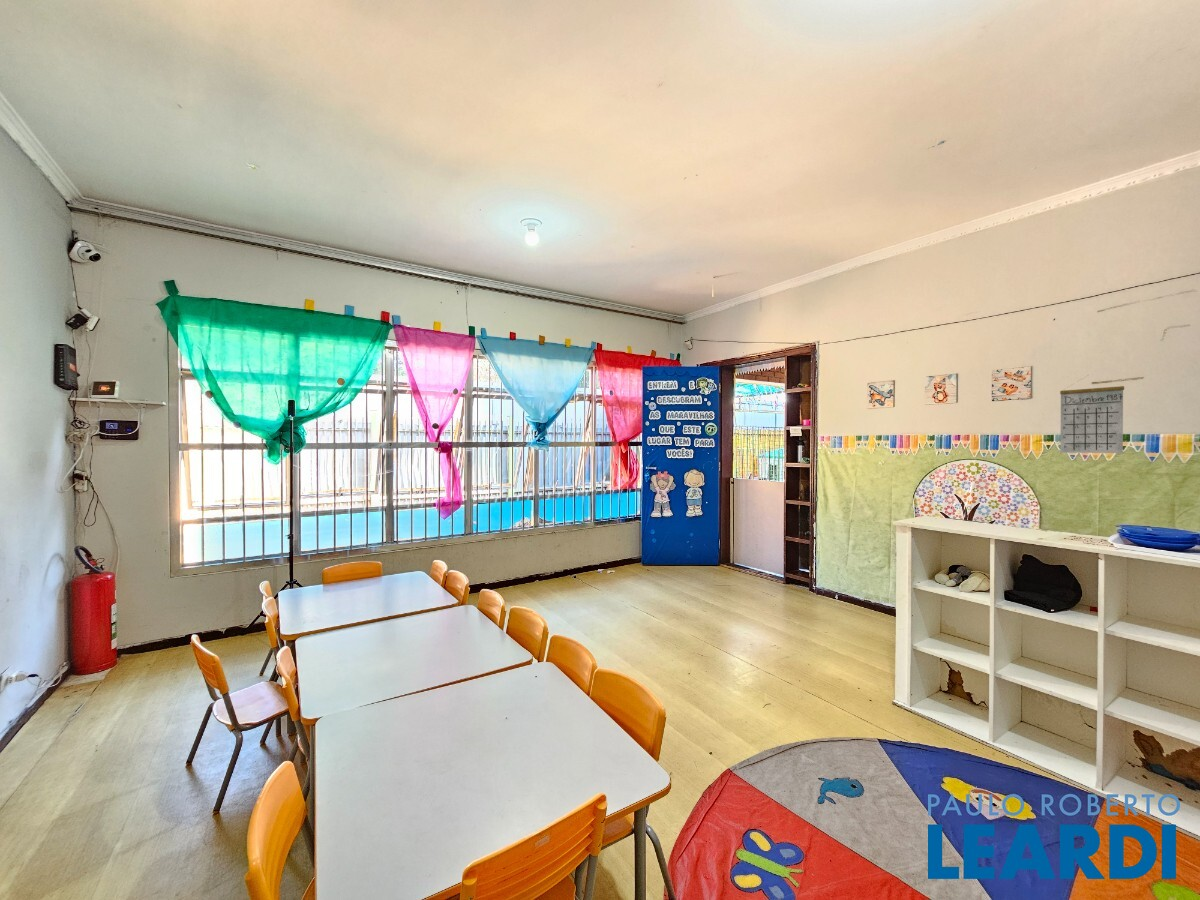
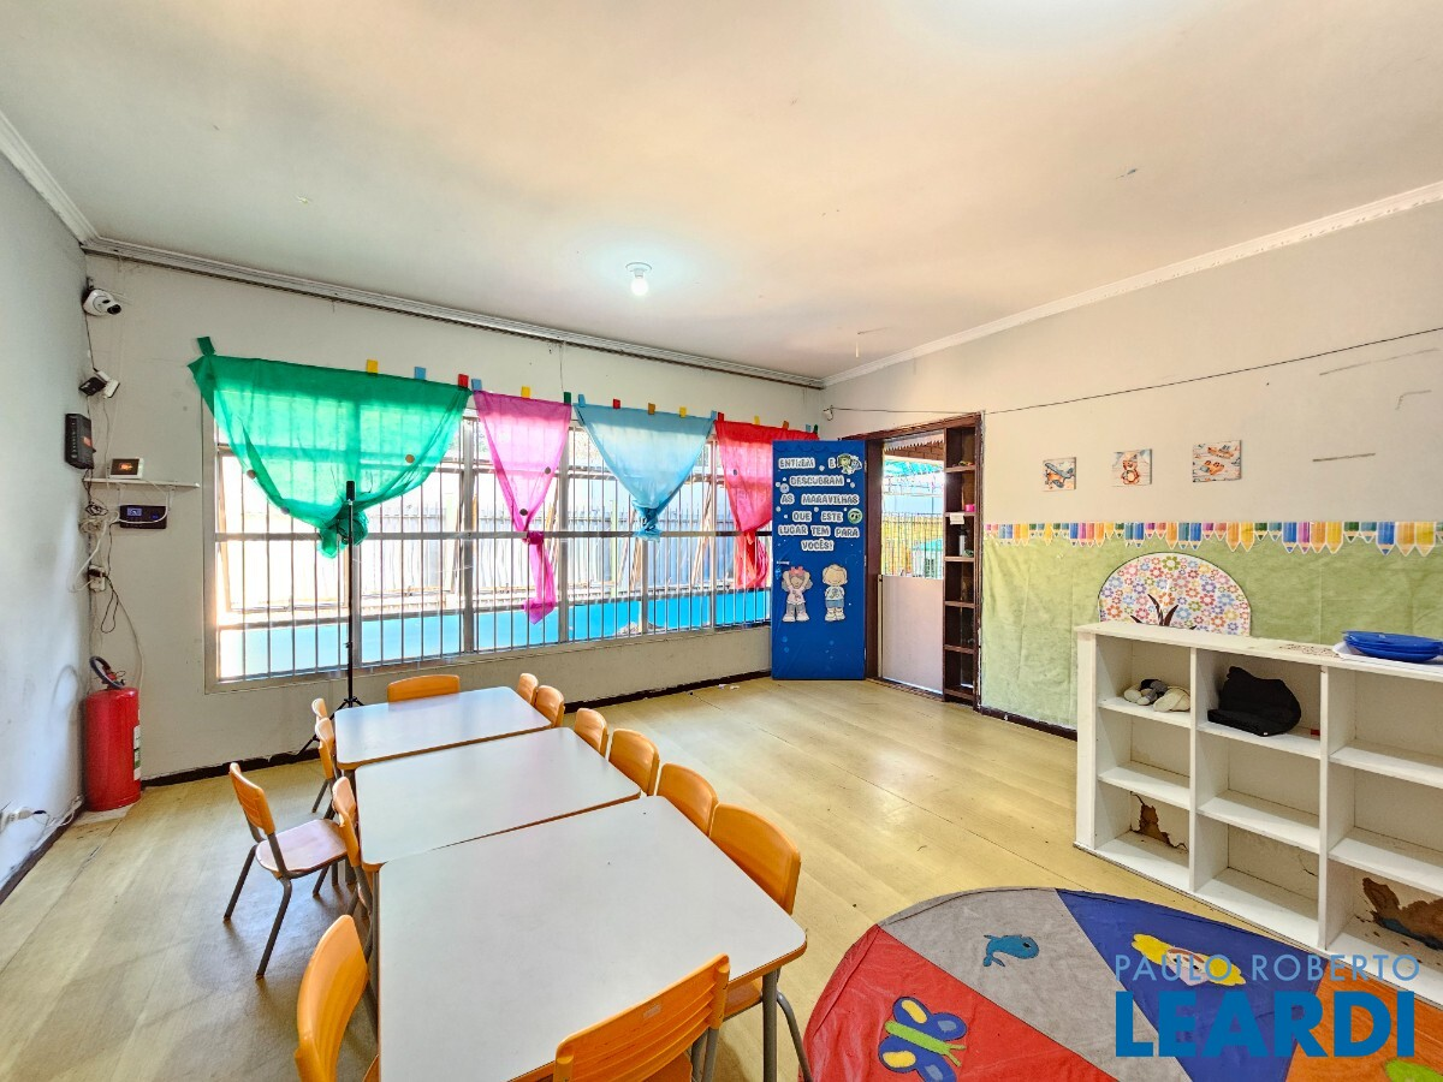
- calendar [1059,375,1125,454]
